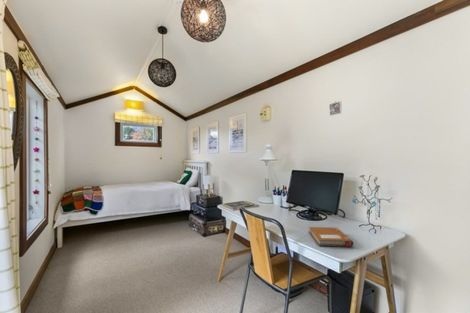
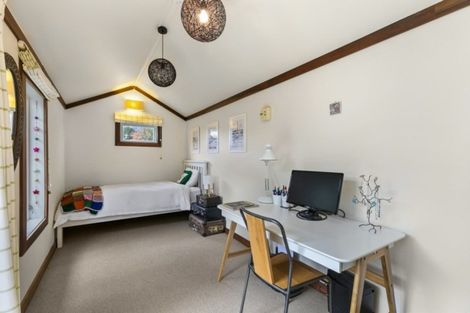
- notebook [308,226,354,247]
